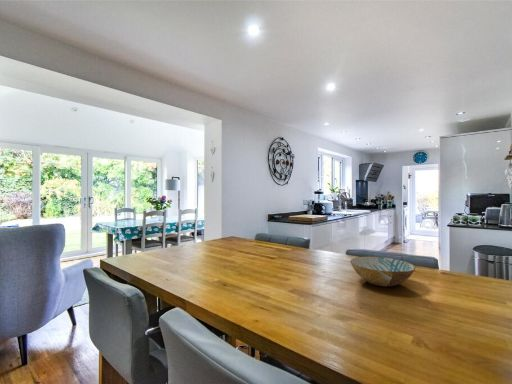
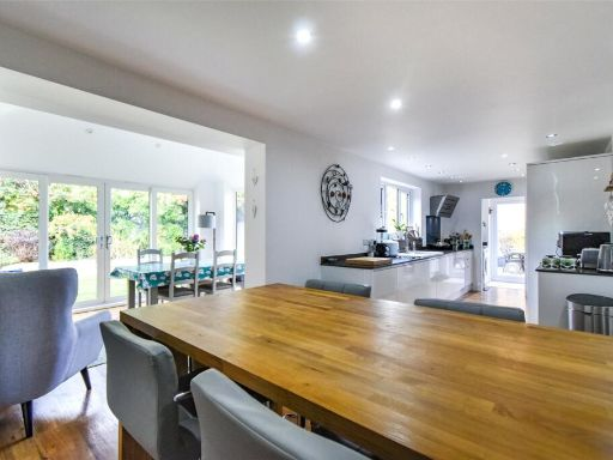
- bowl [349,256,417,288]
